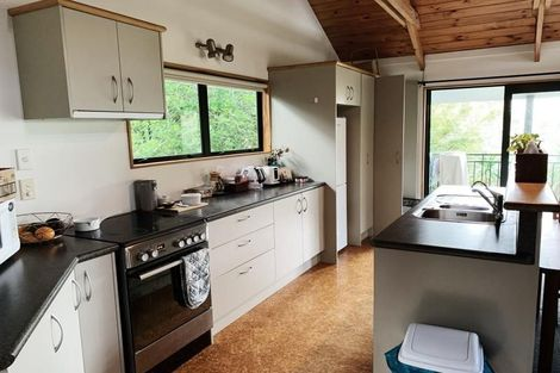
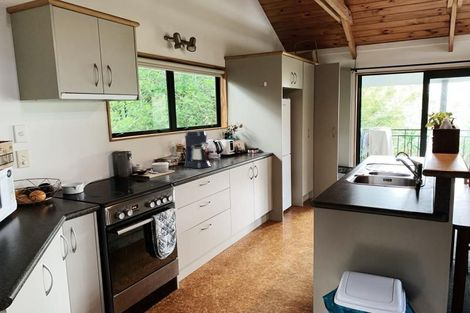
+ coffee maker [183,130,212,169]
